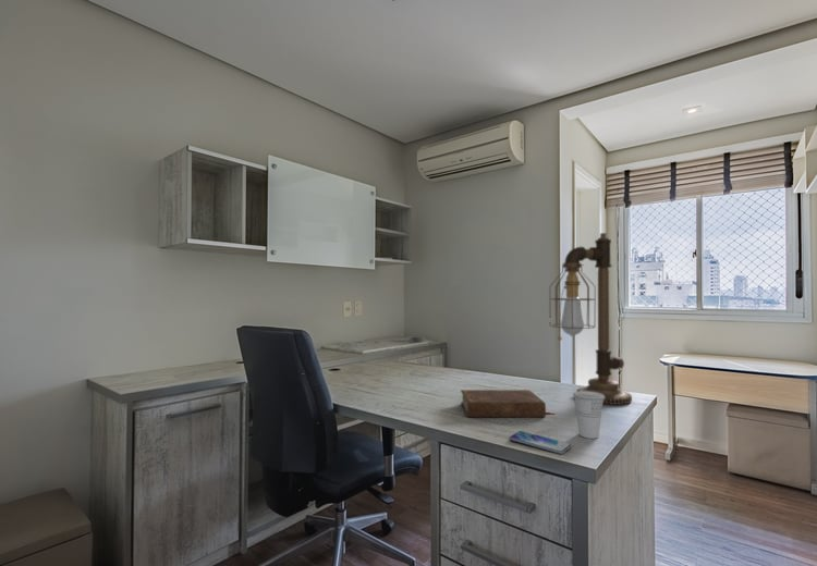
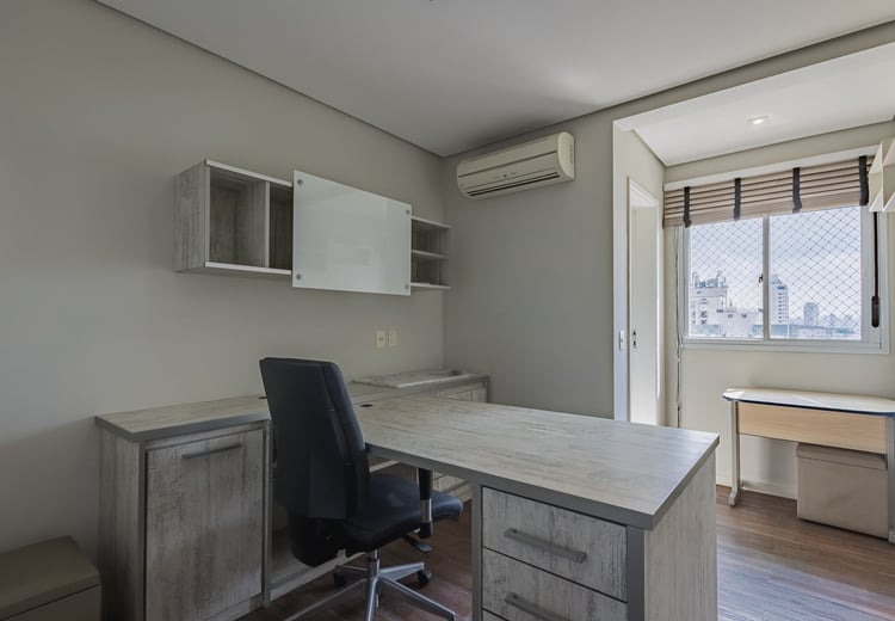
- smartphone [509,430,572,455]
- desk lamp [548,232,633,406]
- book [460,389,557,418]
- cup [572,391,605,440]
